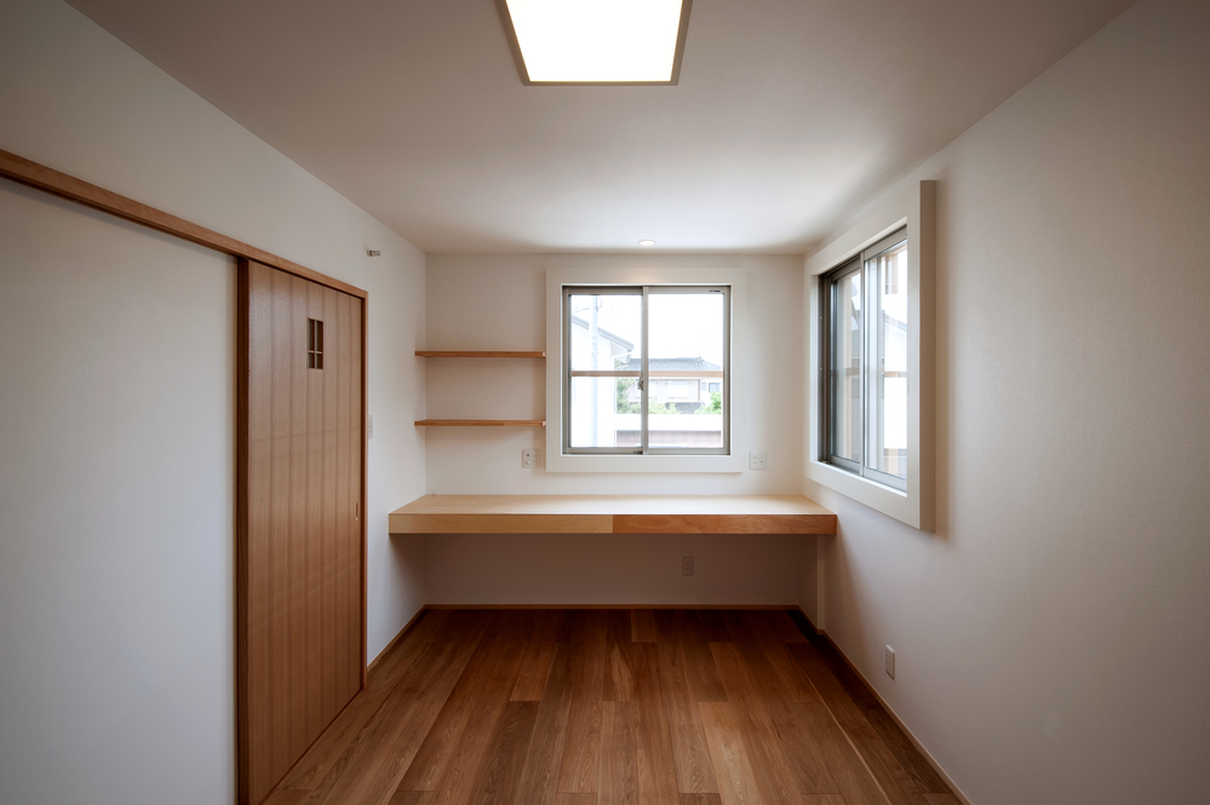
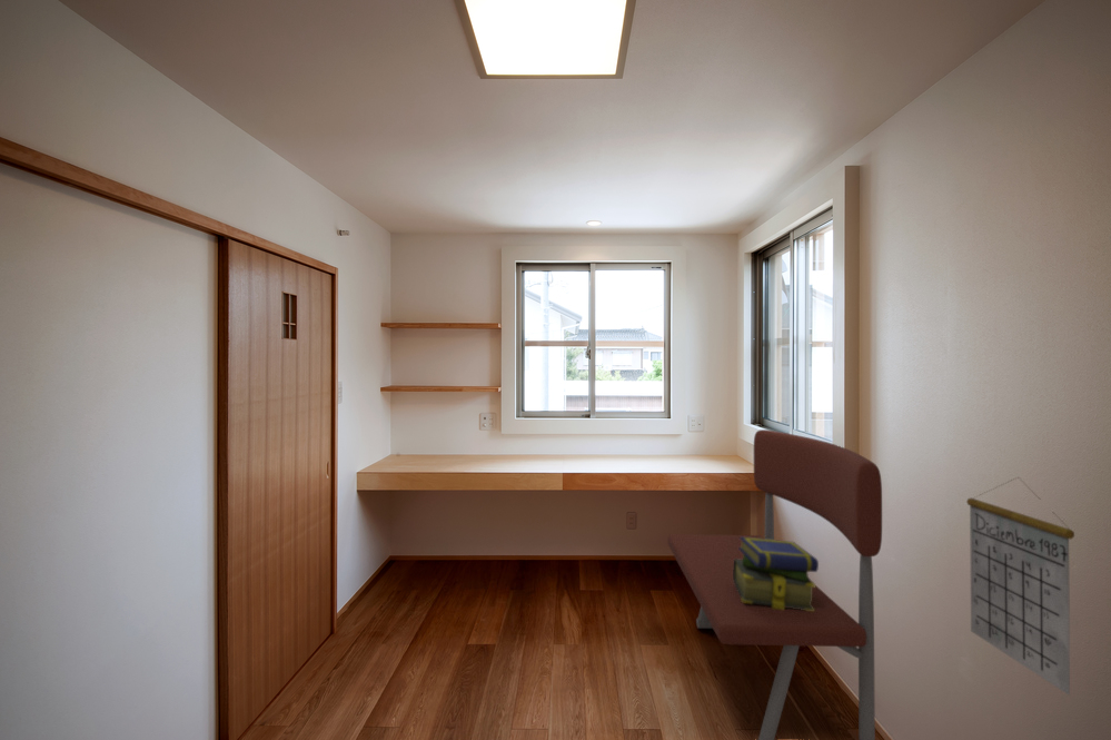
+ calendar [965,476,1075,697]
+ stack of books [733,537,820,611]
+ bench [667,428,883,740]
